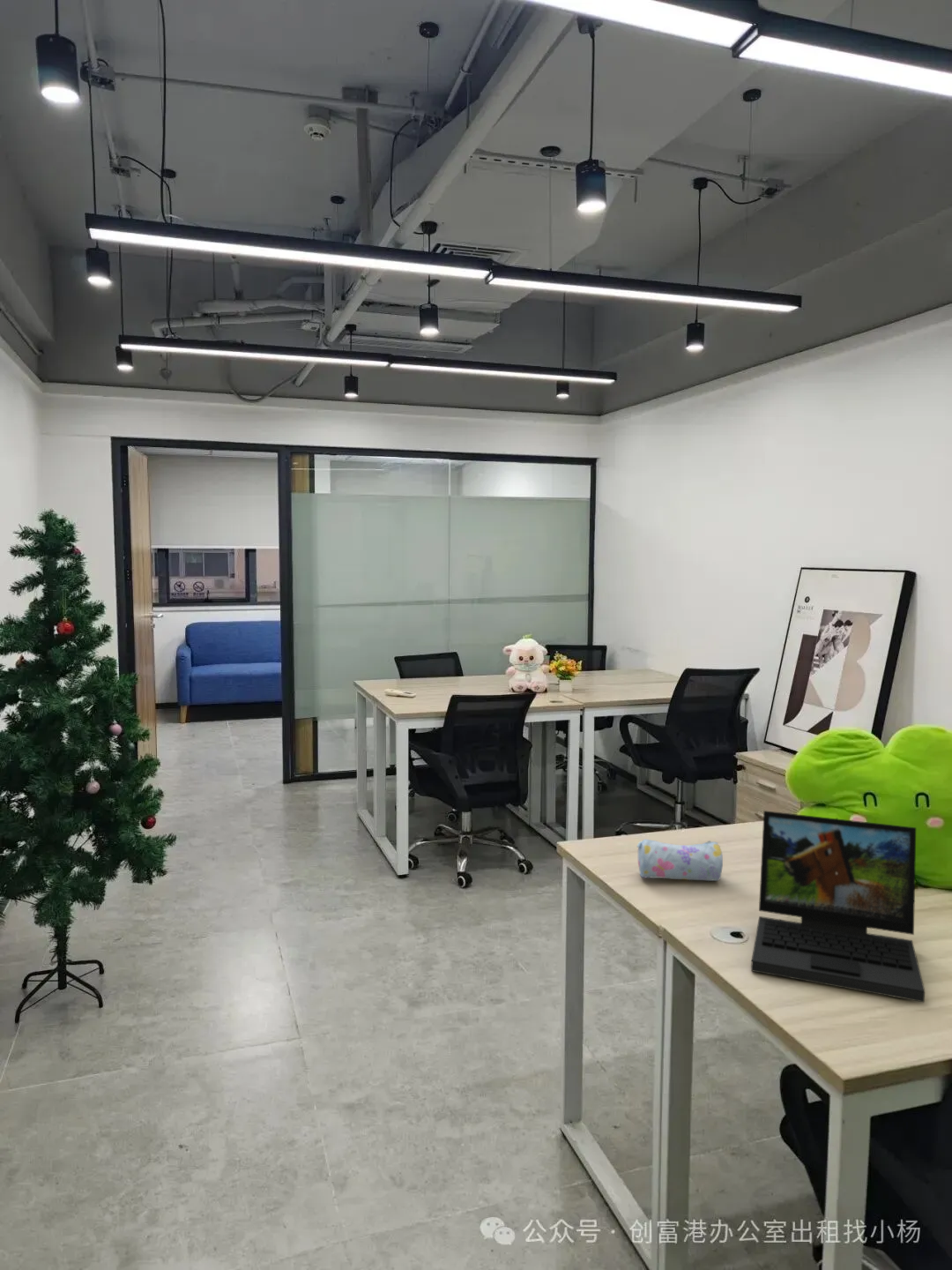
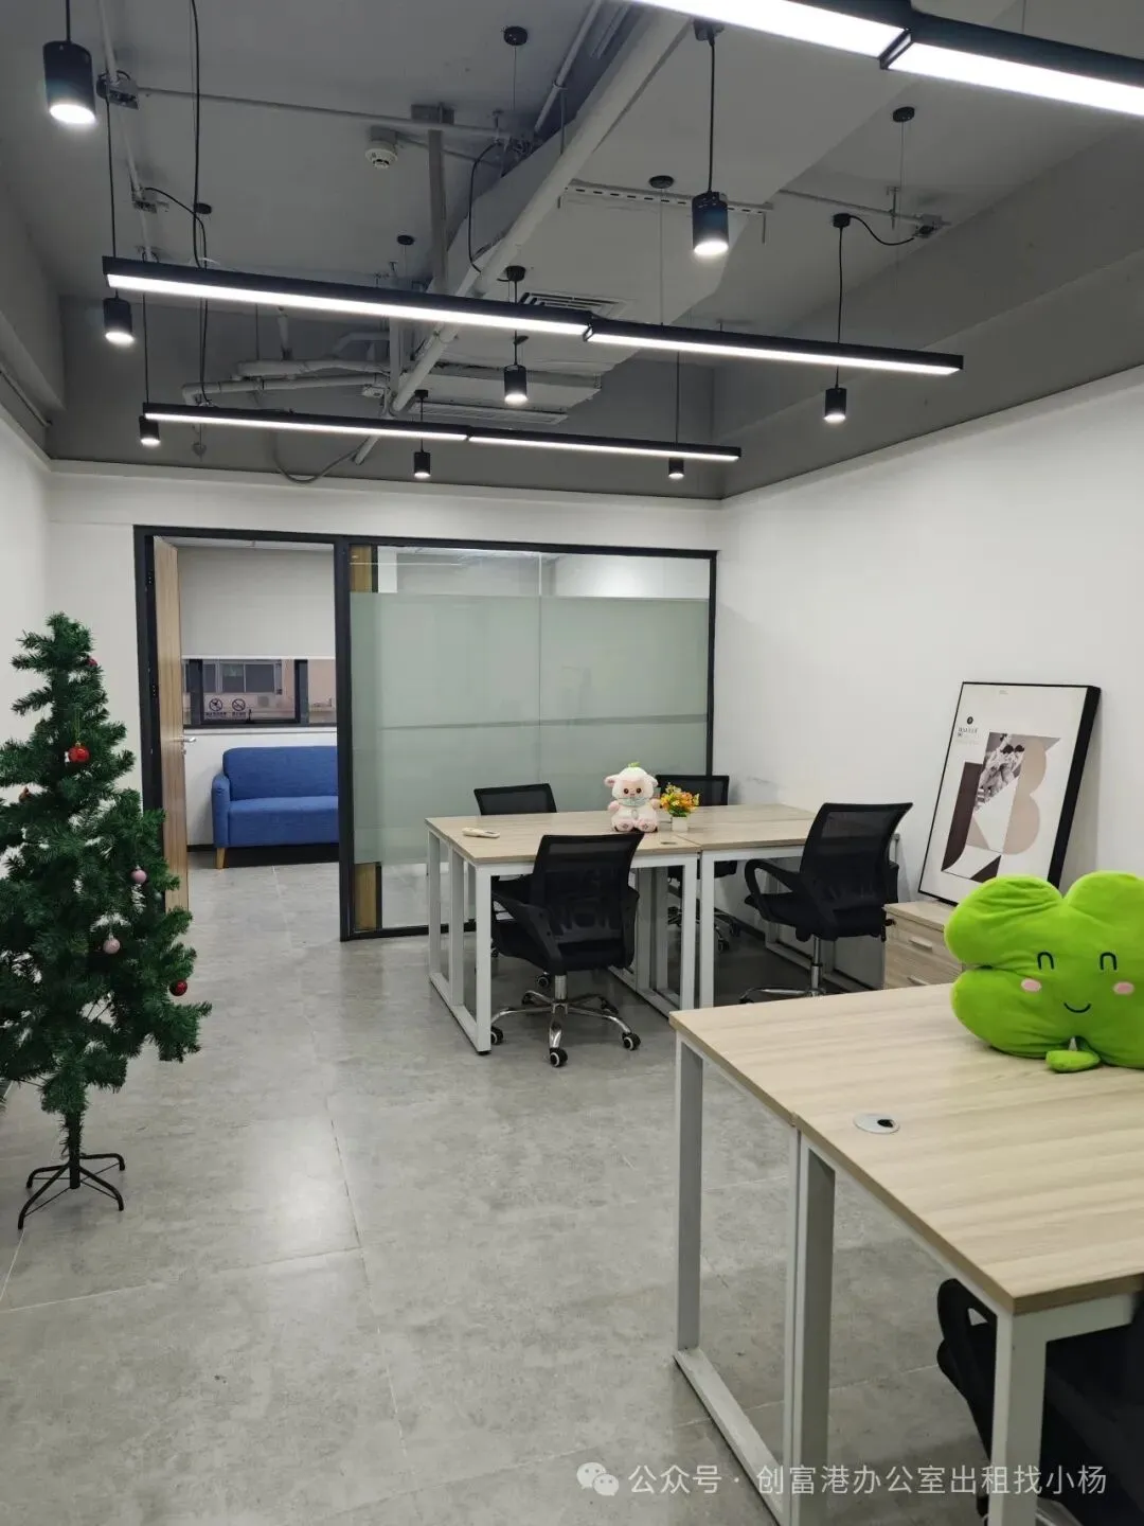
- laptop [750,810,926,1004]
- pencil case [636,839,724,882]
